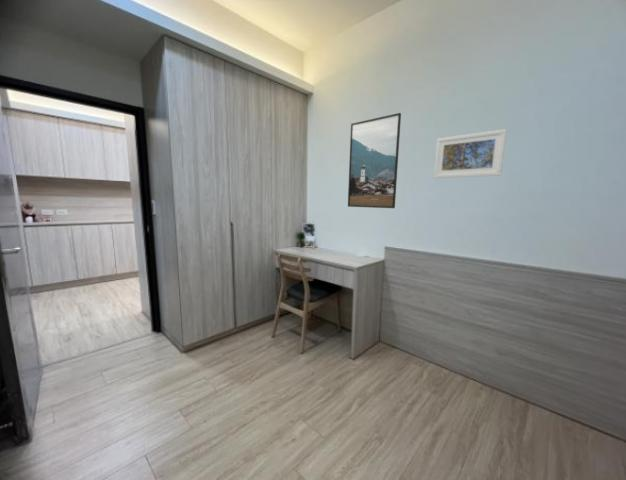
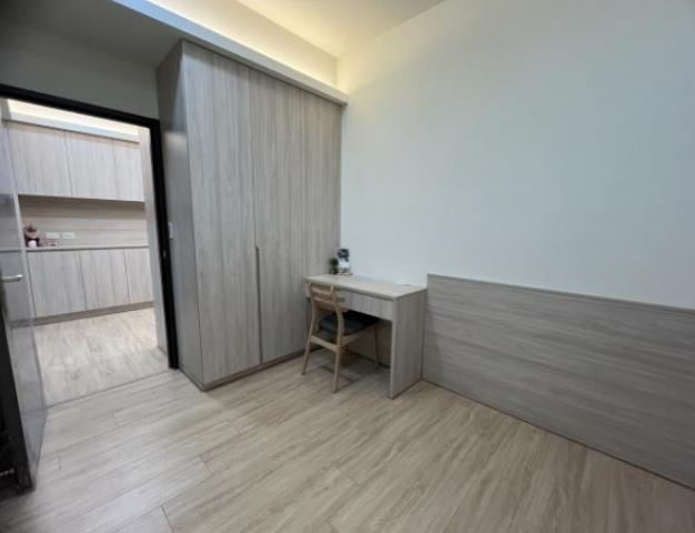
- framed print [347,112,402,209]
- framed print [433,128,508,179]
